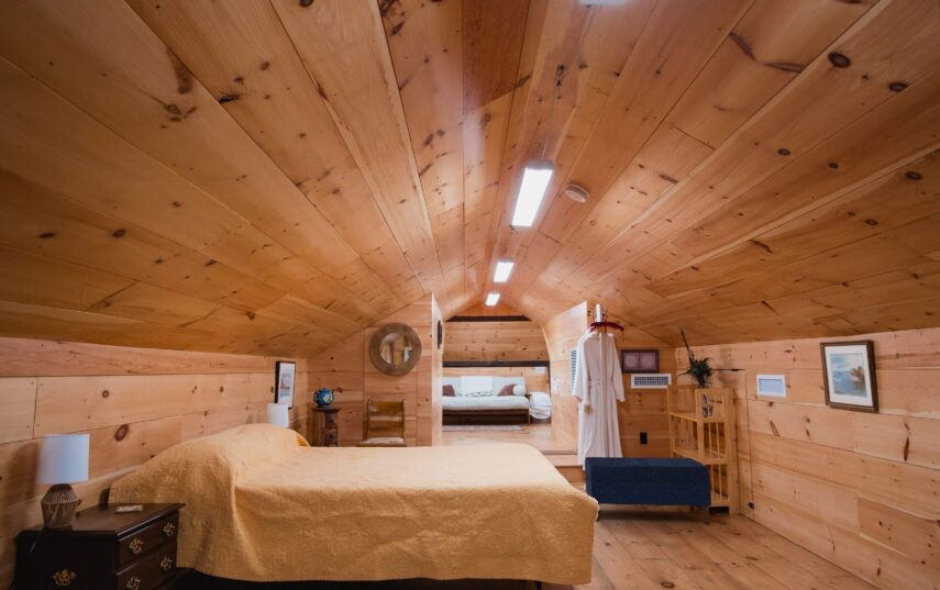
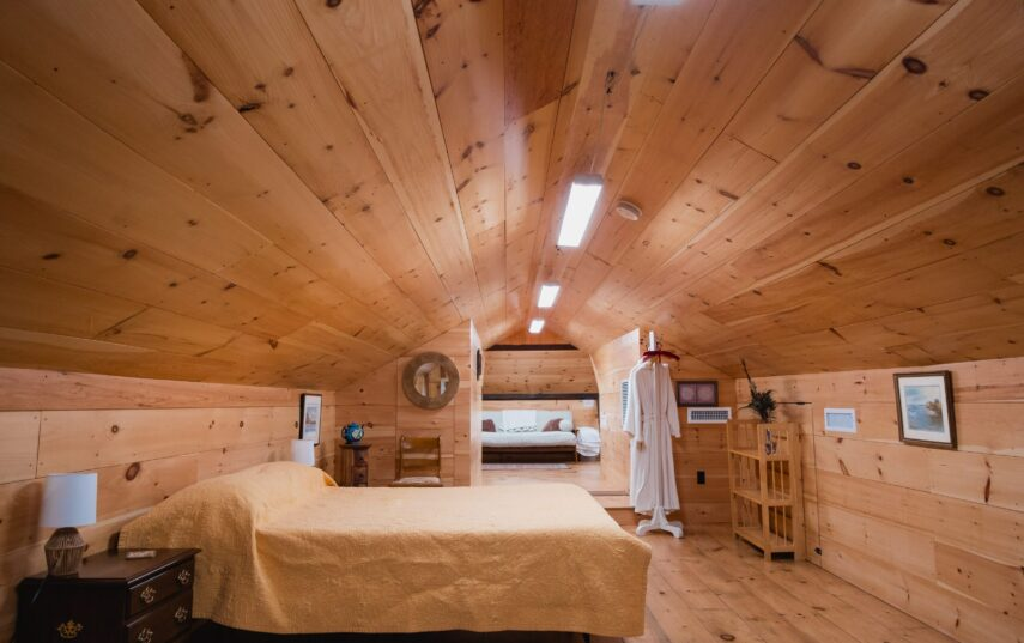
- bench [584,456,712,525]
